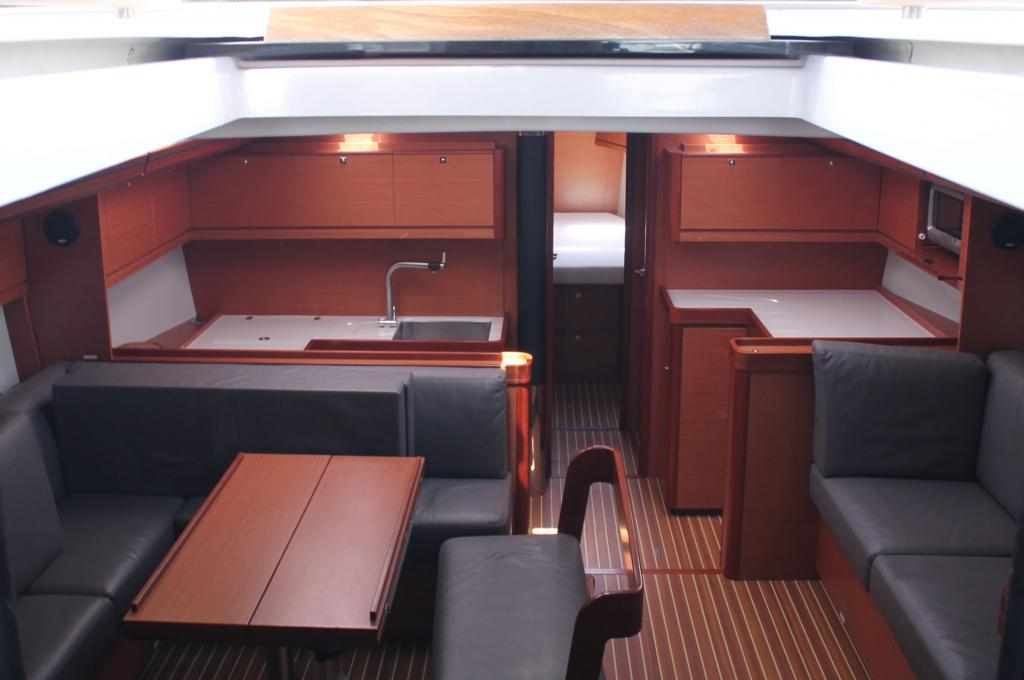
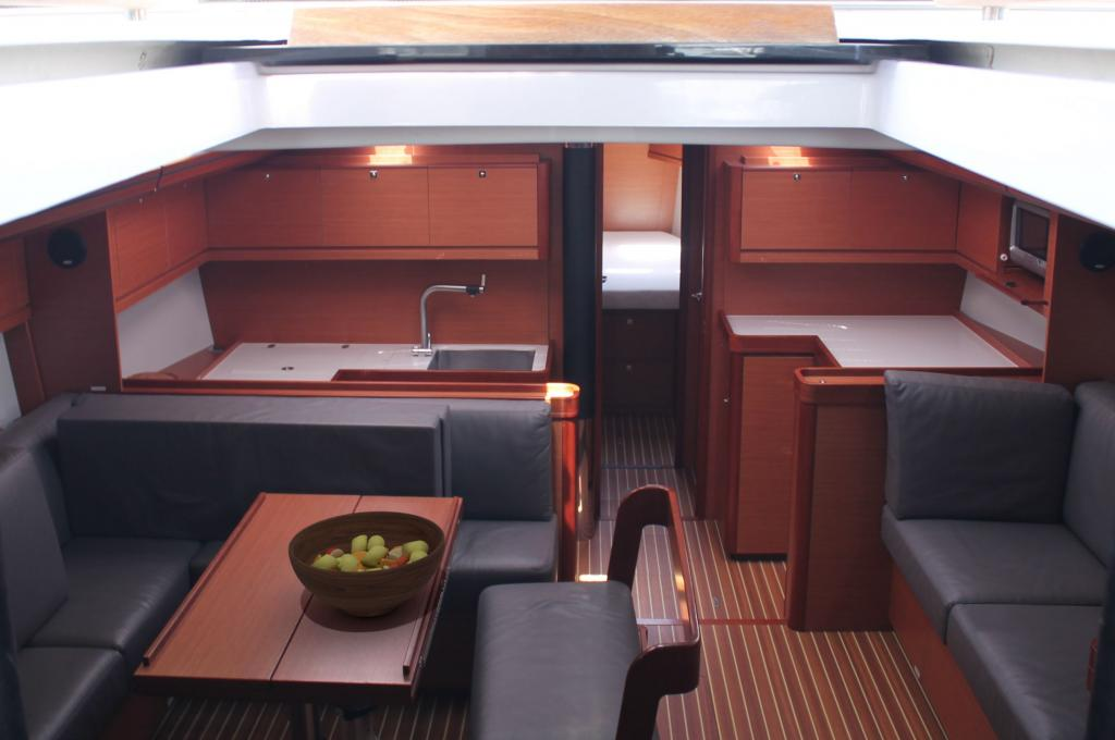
+ fruit bowl [287,510,446,618]
